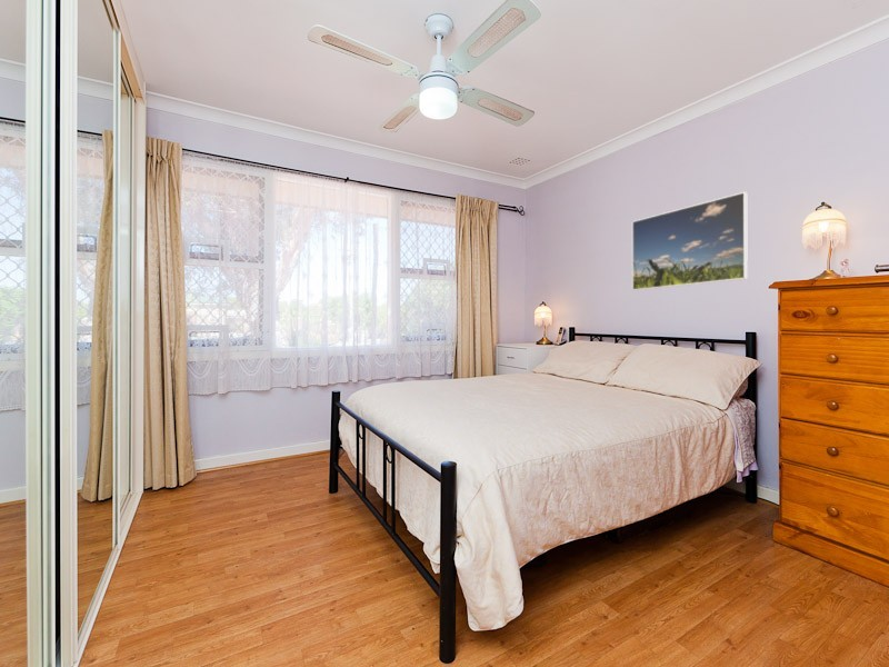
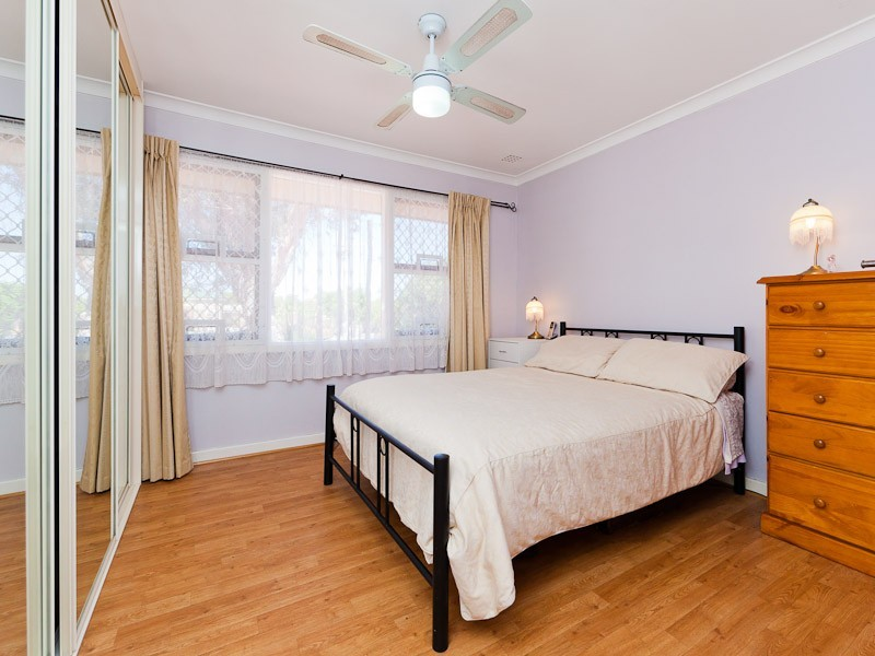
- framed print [631,191,749,291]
